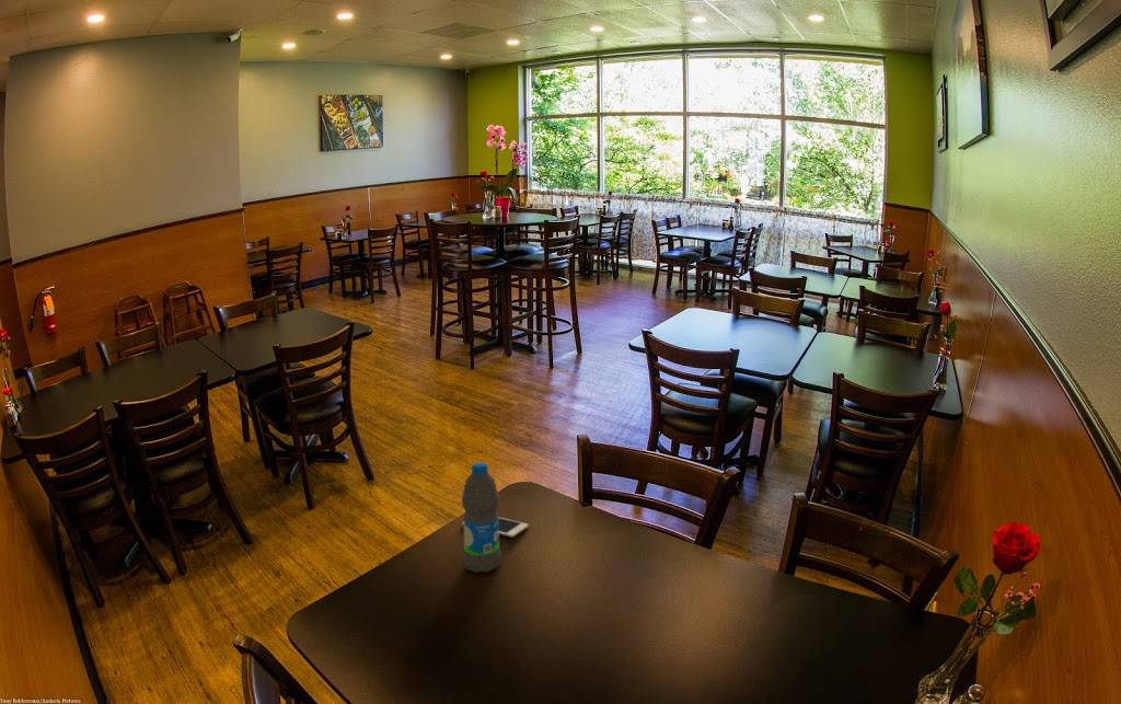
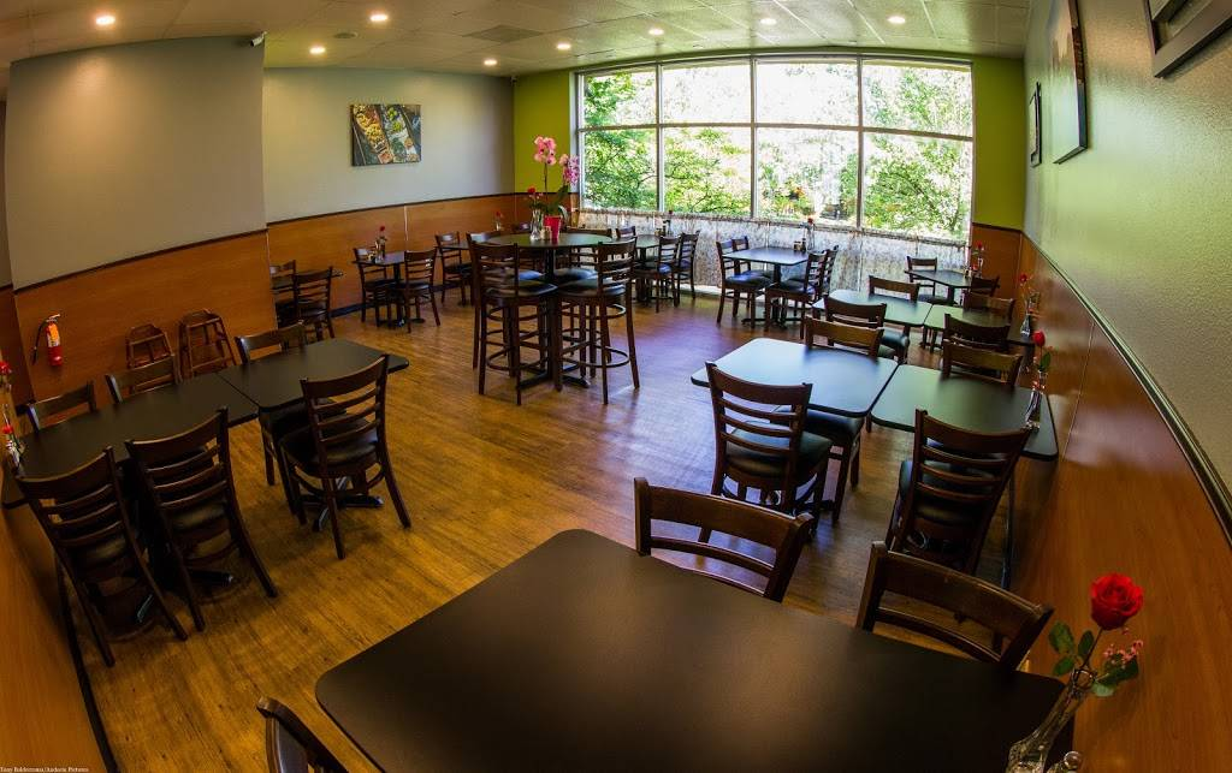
- water bottle [461,462,501,574]
- cell phone [462,516,530,539]
